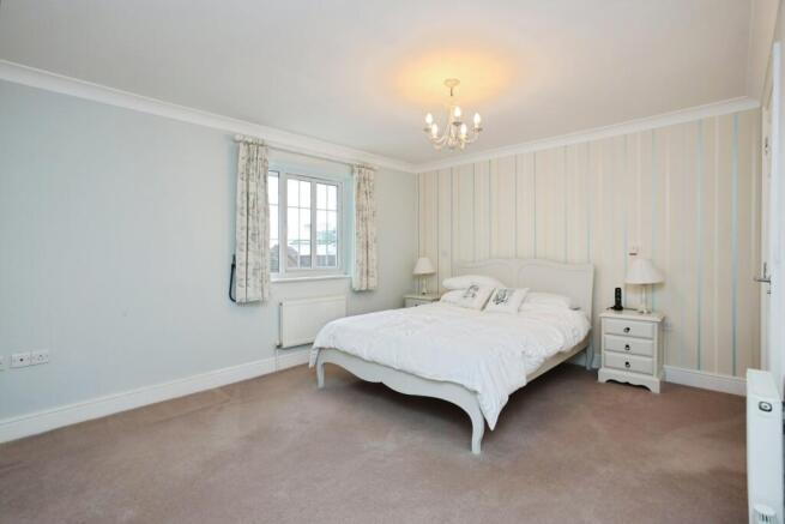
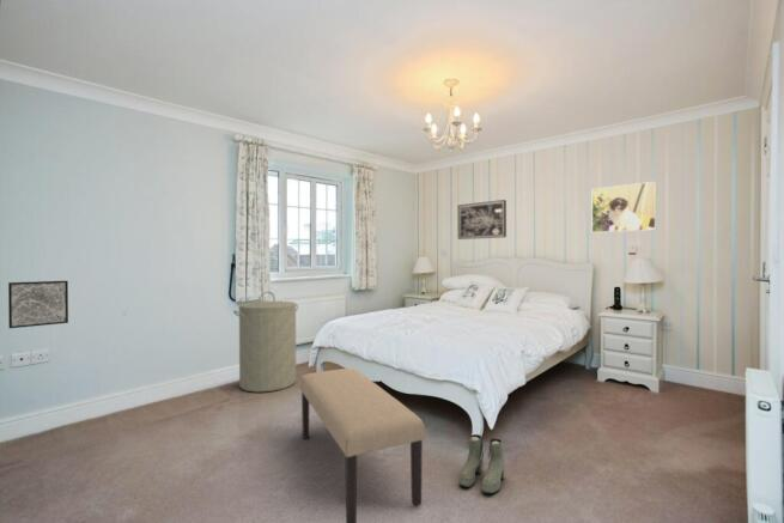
+ boots [458,433,506,494]
+ wall art [457,199,508,241]
+ wall art [7,280,69,329]
+ bench [298,367,426,523]
+ laundry hamper [232,290,299,394]
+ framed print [591,181,657,233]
